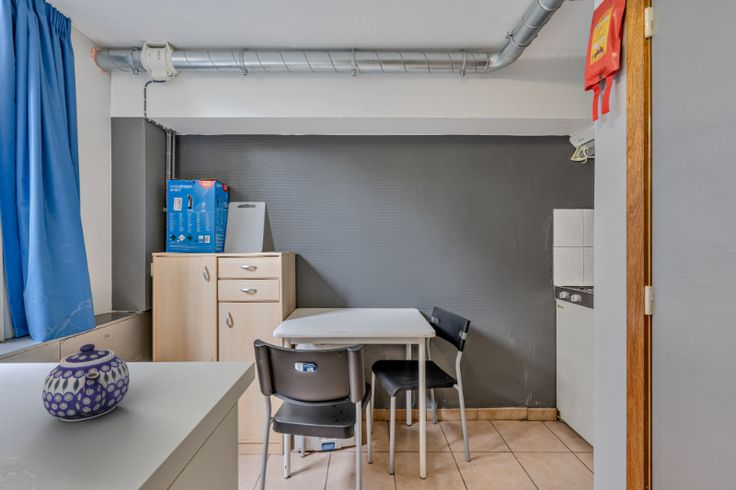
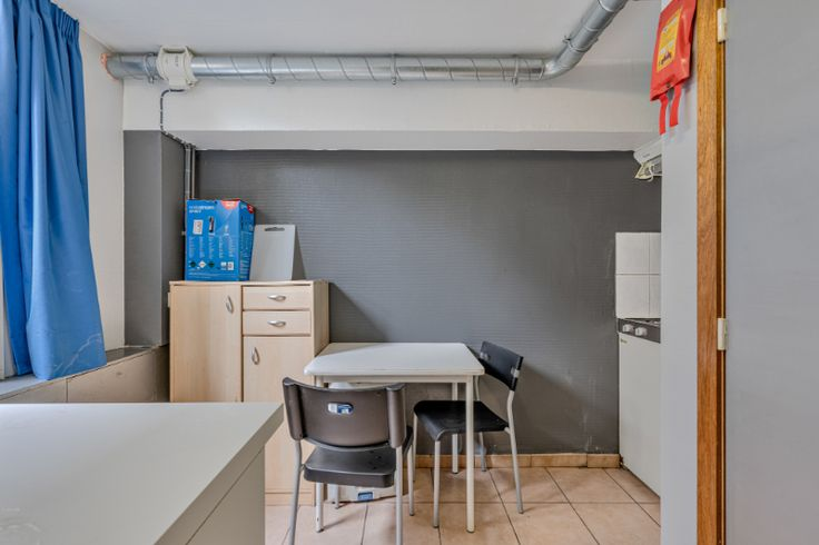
- teapot [42,343,130,422]
